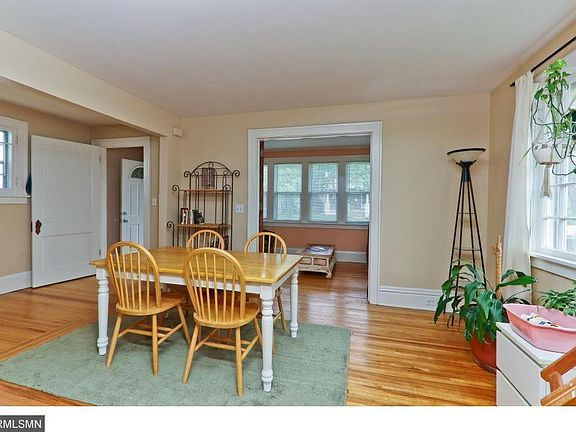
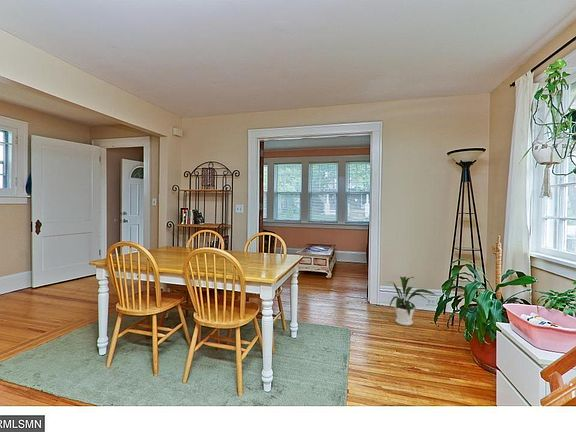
+ house plant [388,276,436,327]
